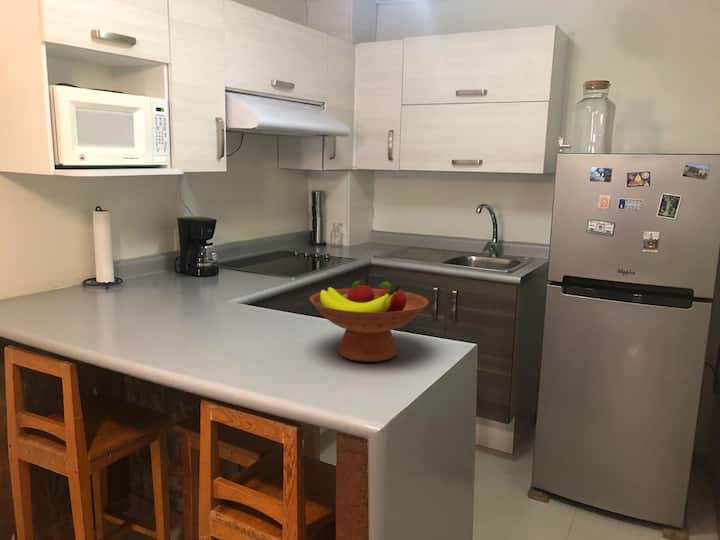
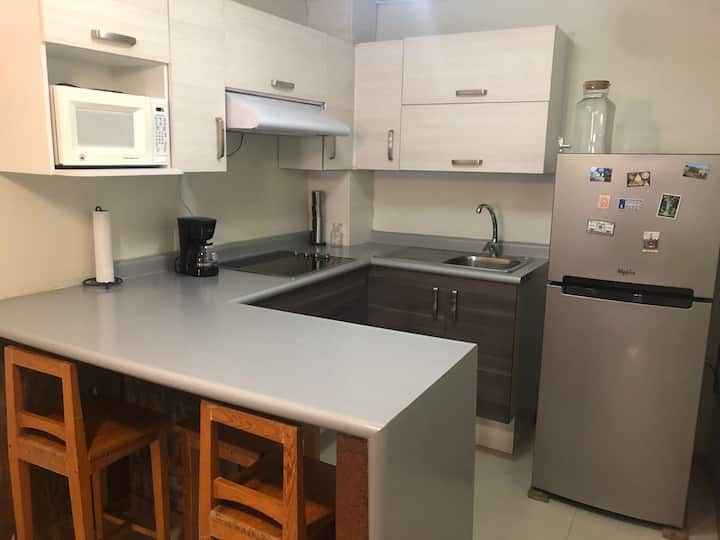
- fruit bowl [308,279,430,363]
